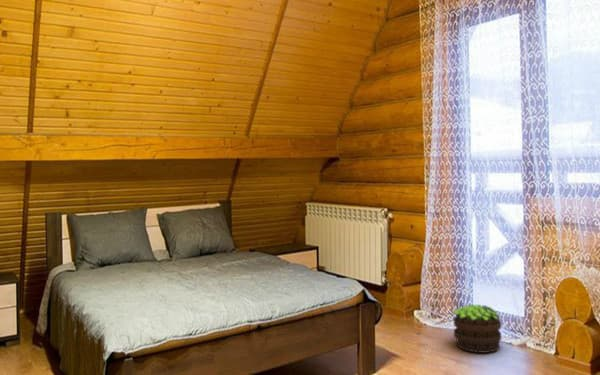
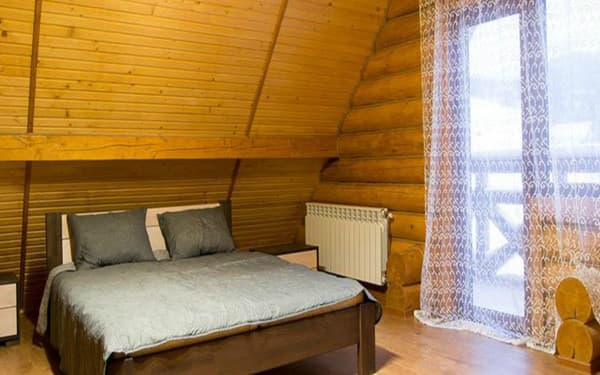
- potted plant [452,303,502,354]
